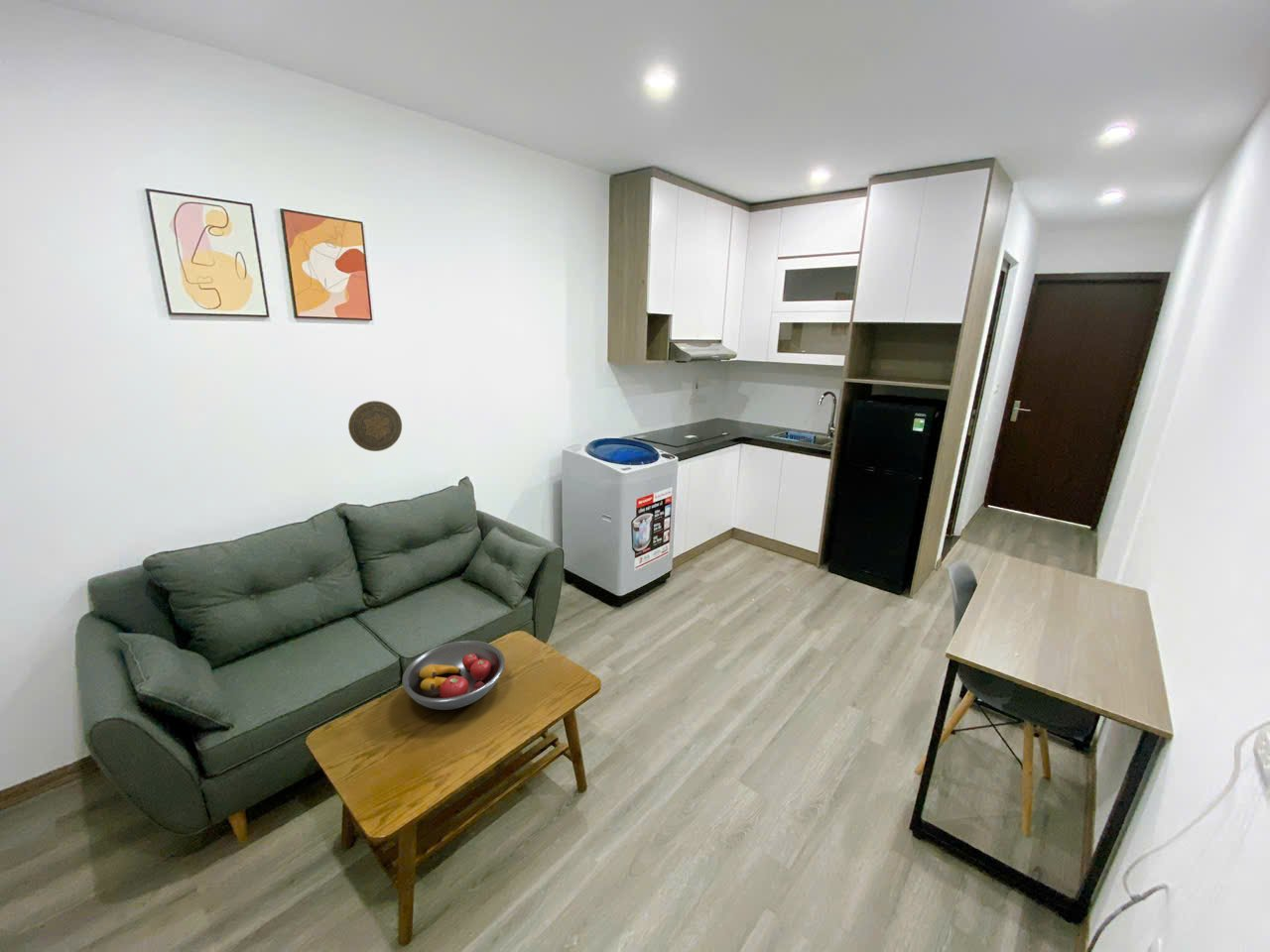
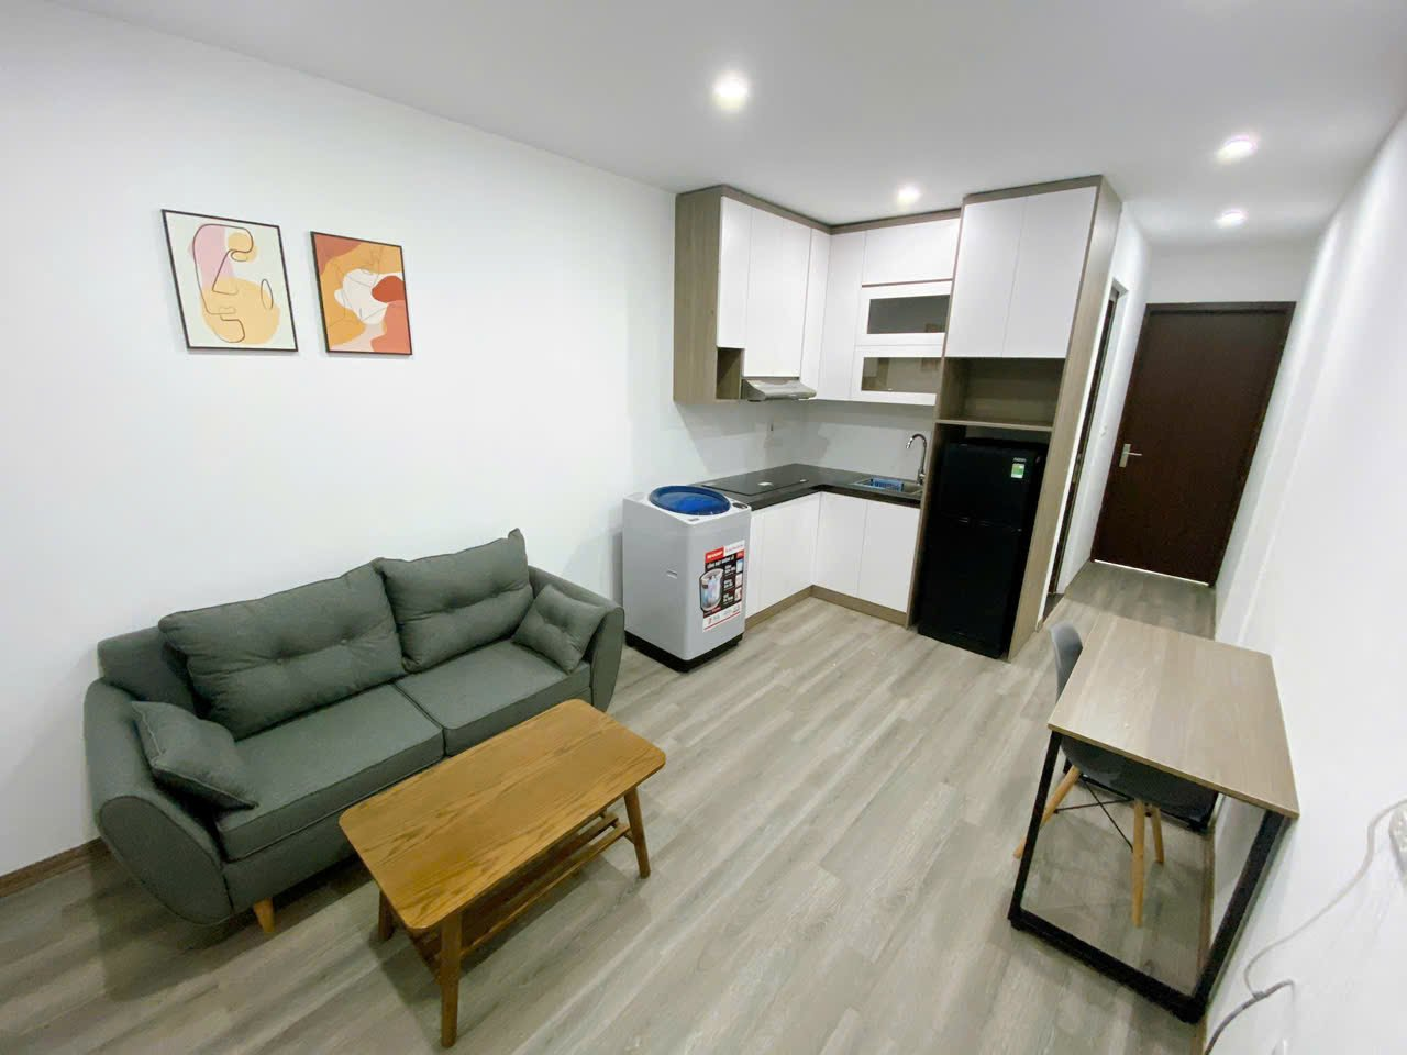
- fruit bowl [402,640,506,711]
- decorative plate [347,400,403,452]
